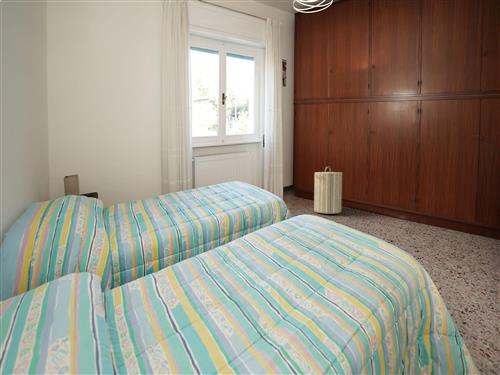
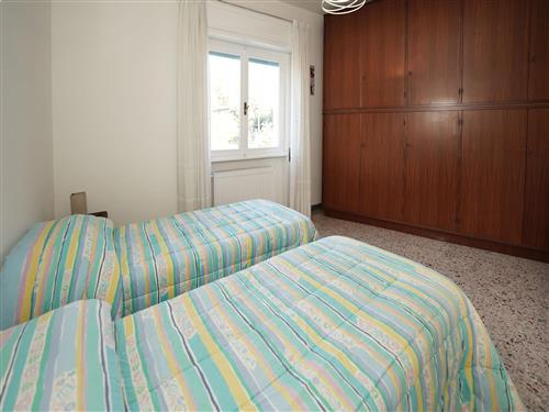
- laundry hamper [313,165,343,215]
